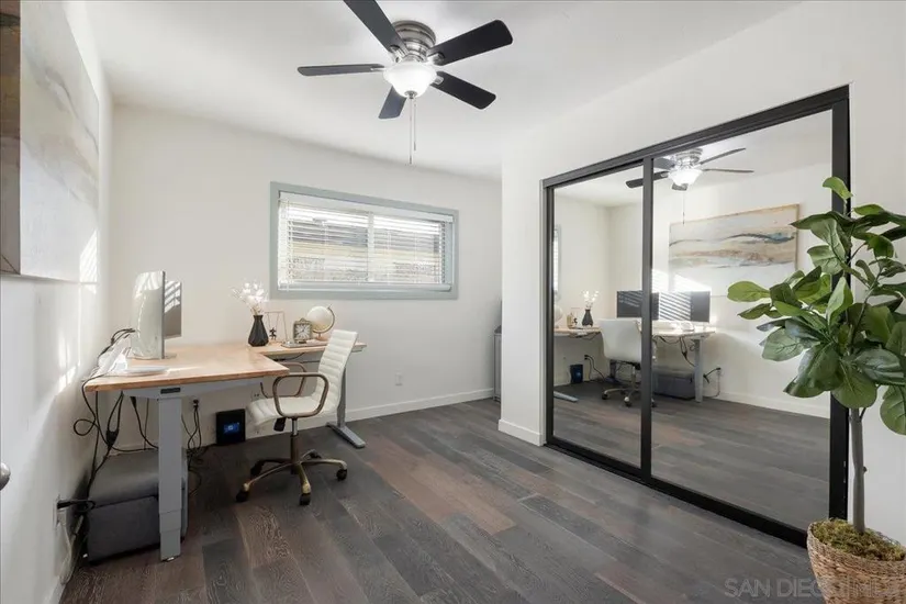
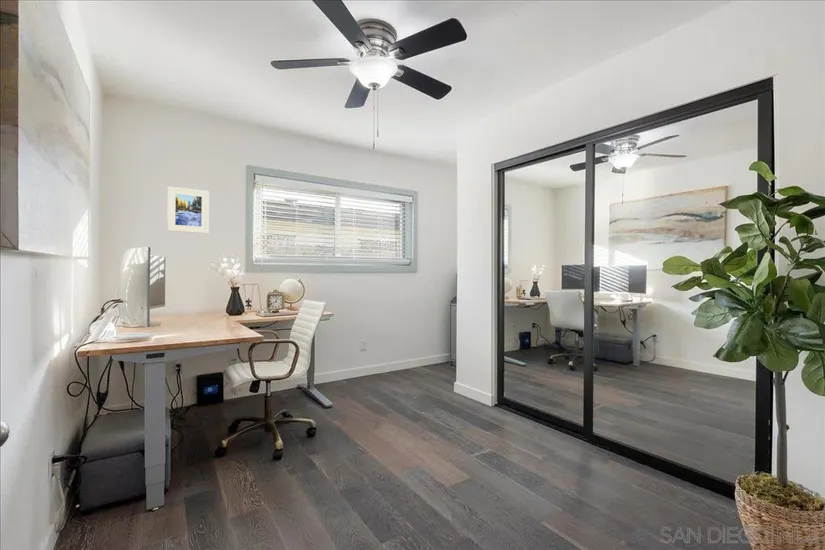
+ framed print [166,186,210,234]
